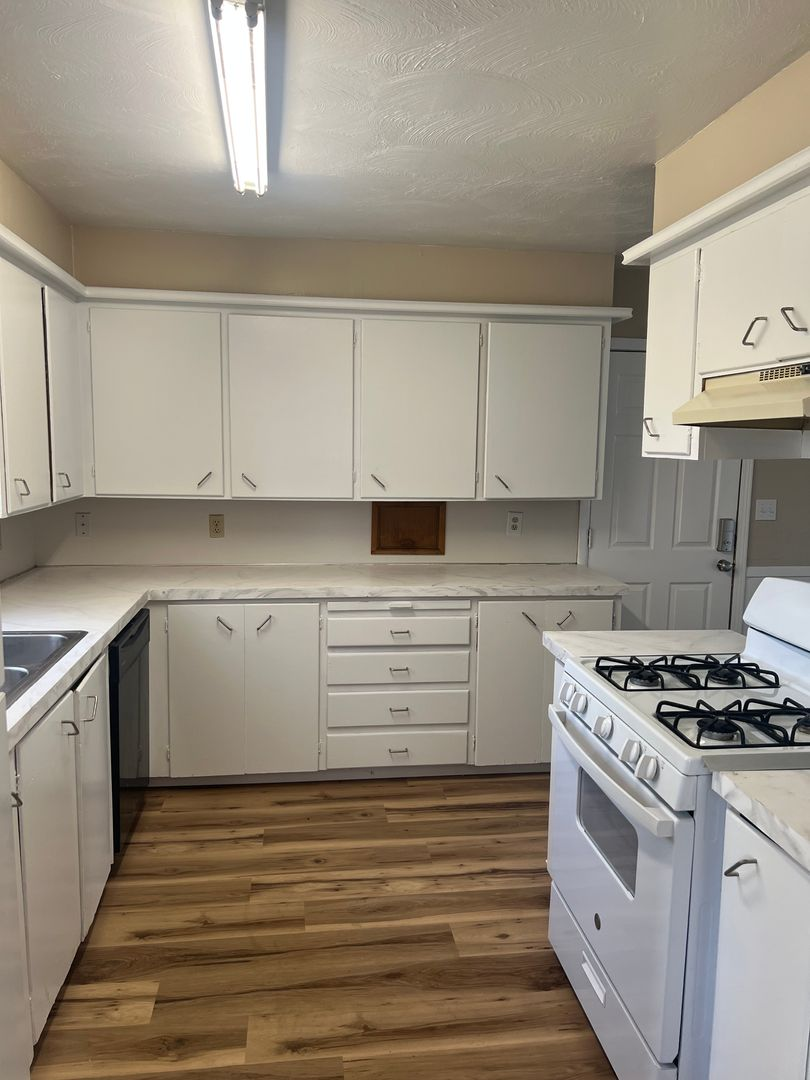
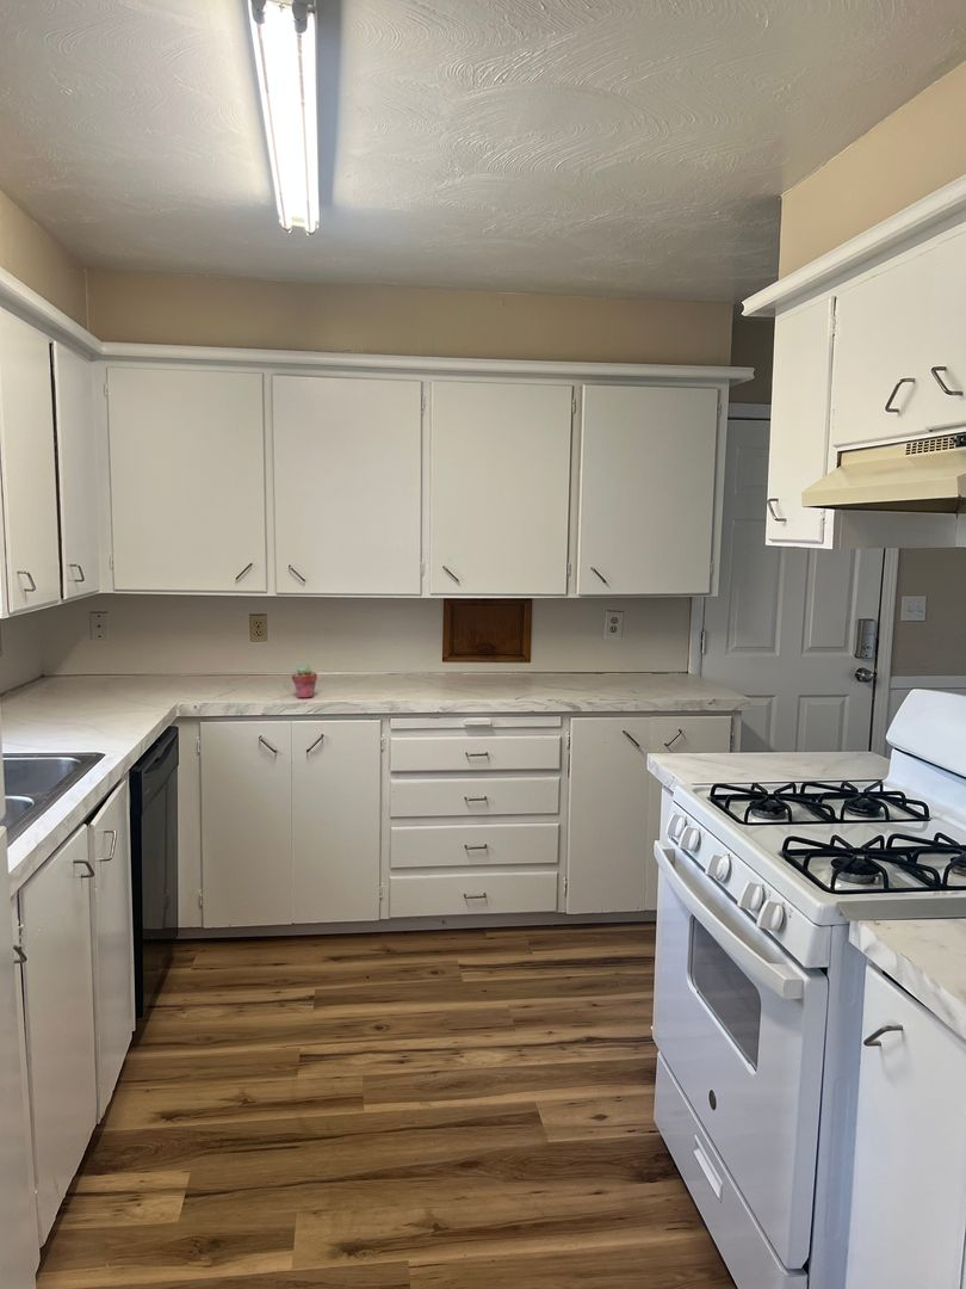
+ potted succulent [291,664,318,699]
